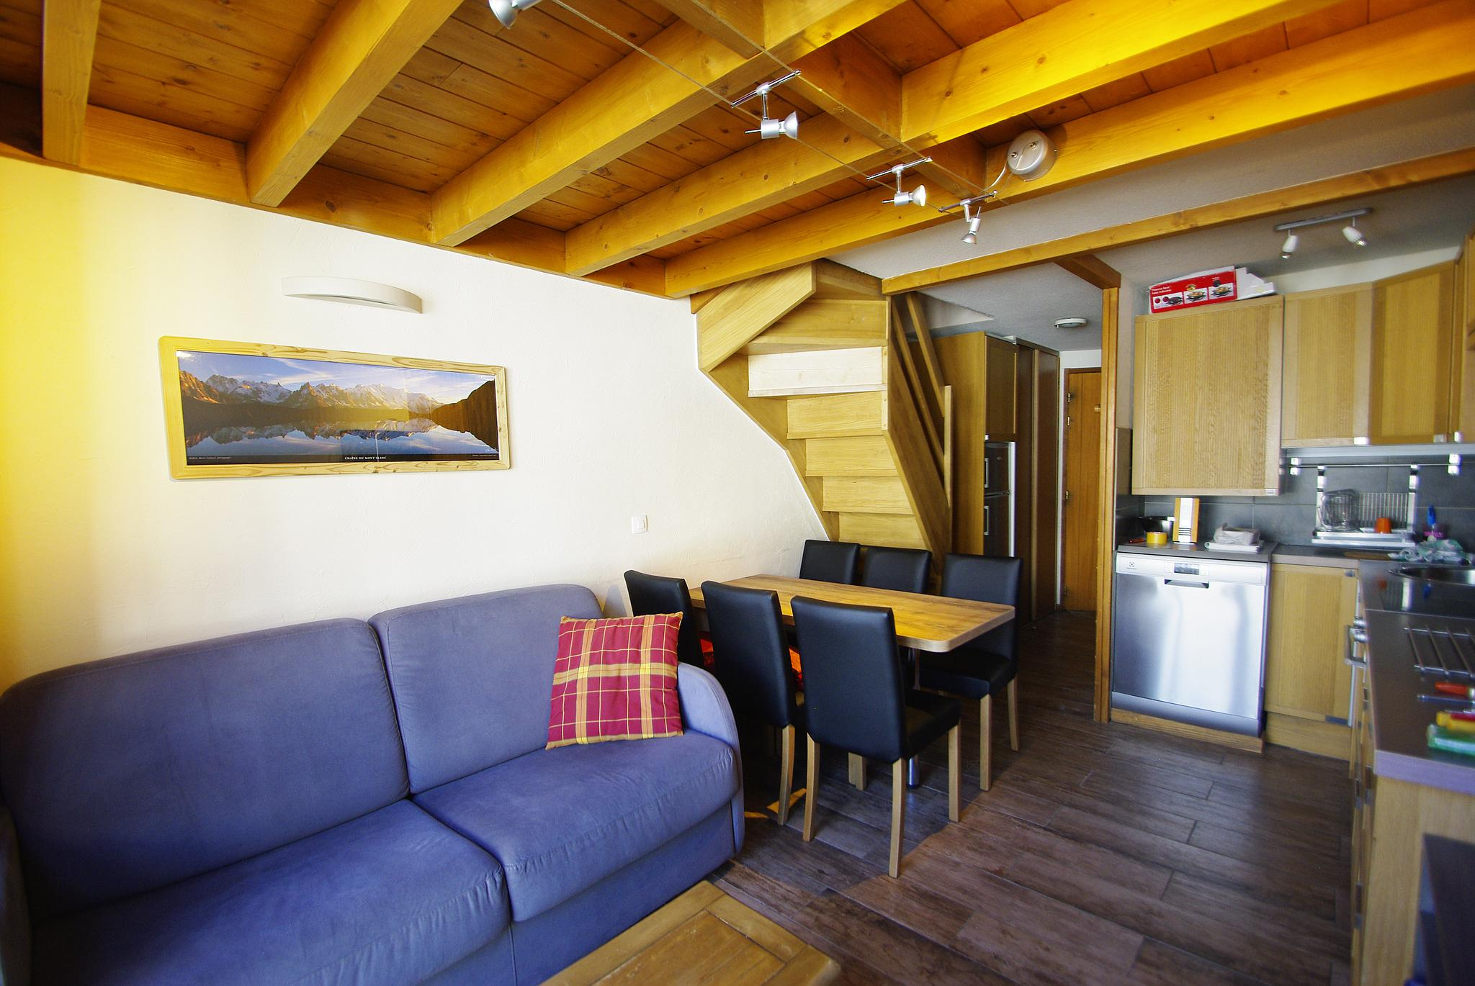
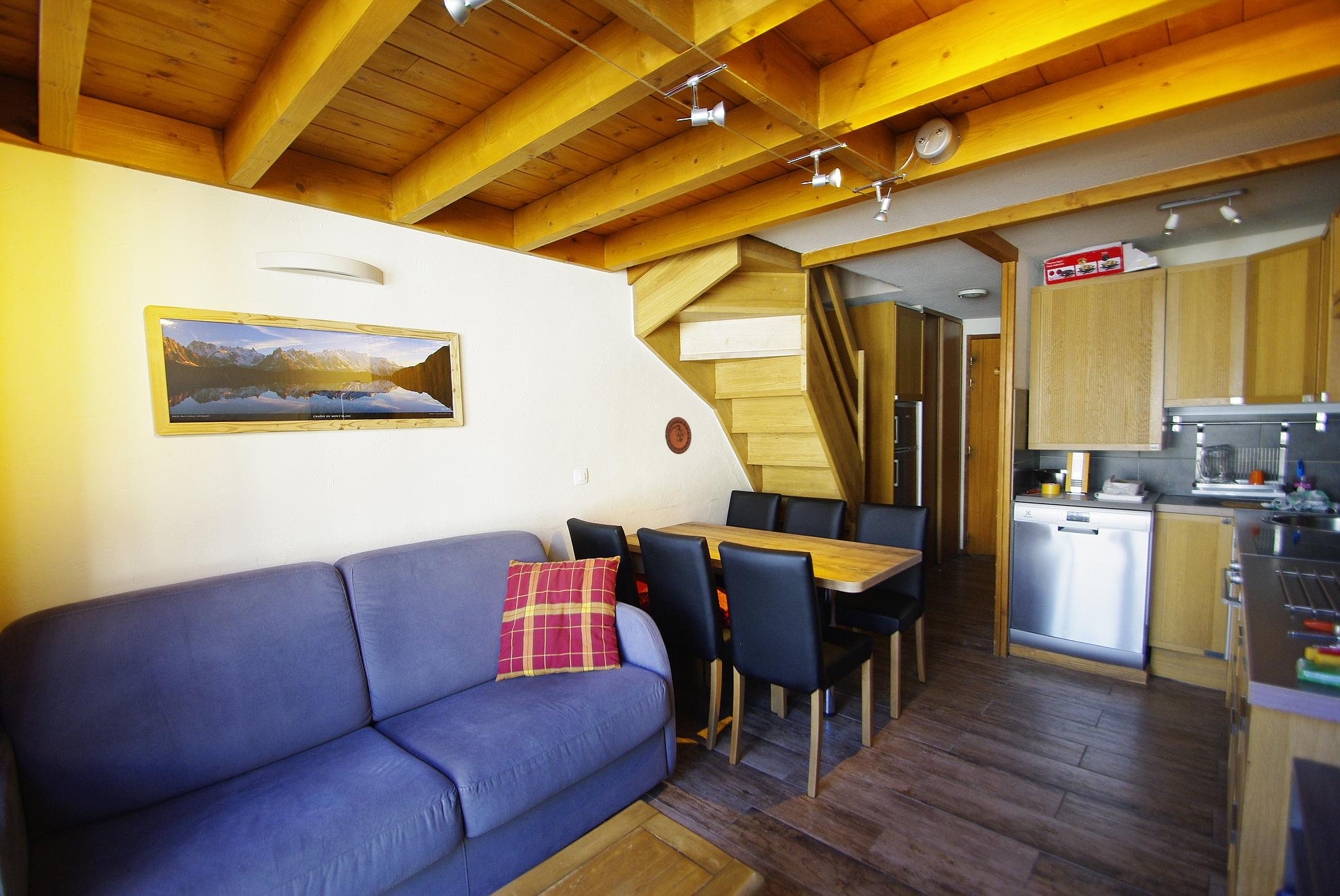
+ decorative plate [665,417,692,455]
